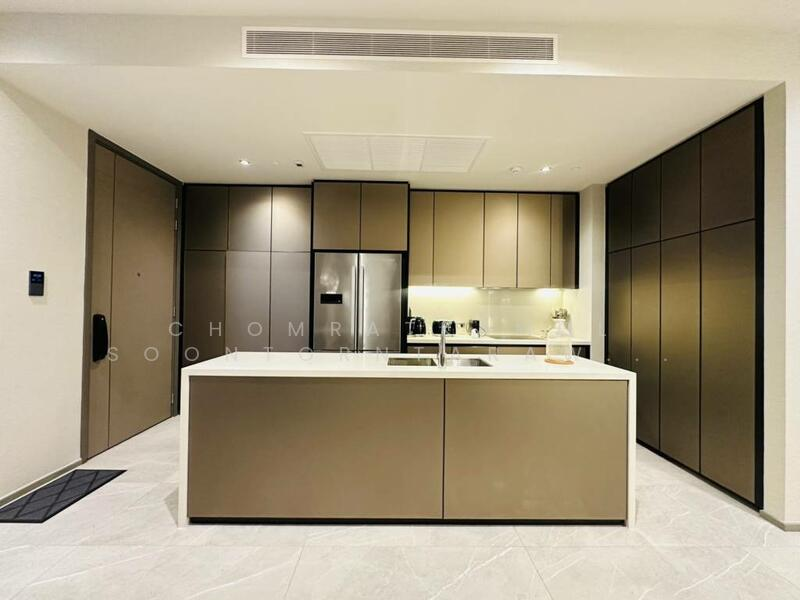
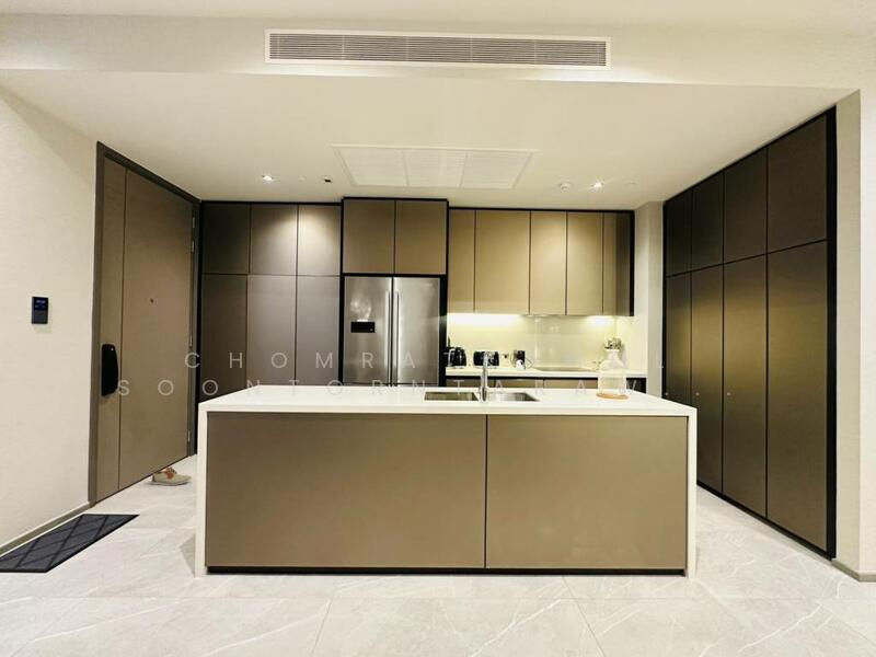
+ shoe [150,465,193,486]
